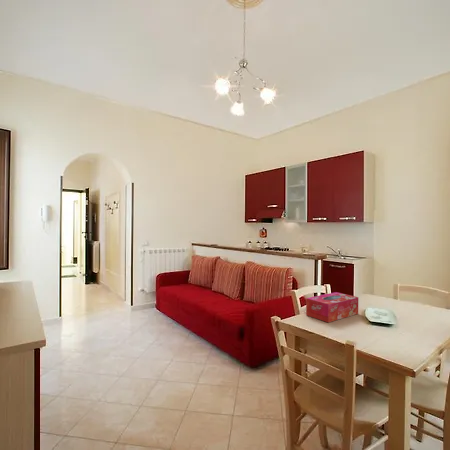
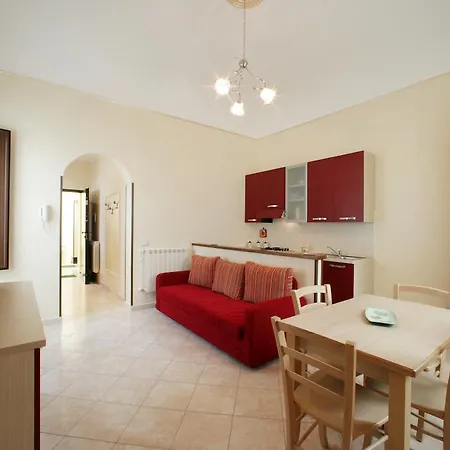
- tissue box [305,291,359,323]
